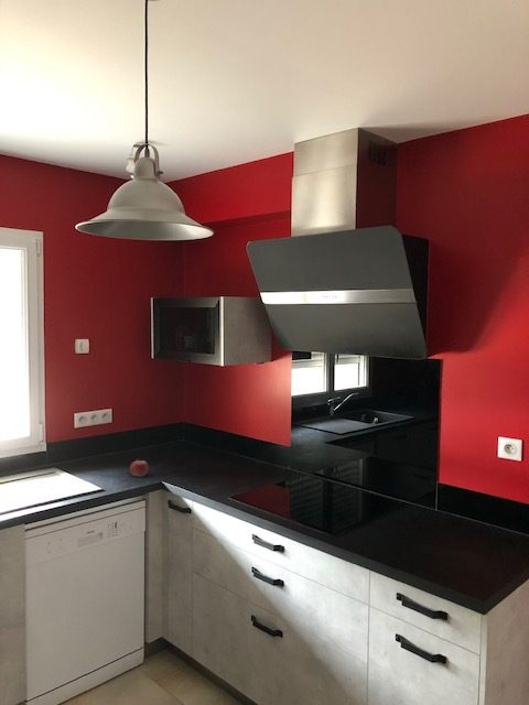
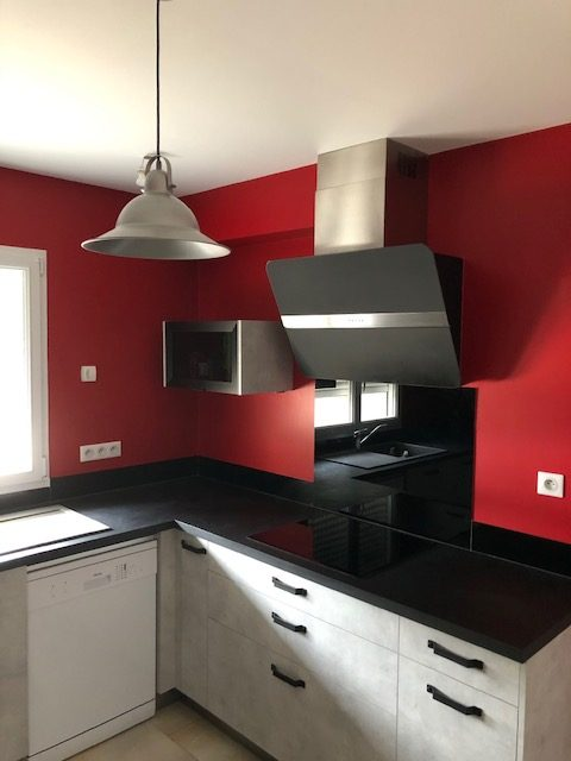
- fruit [129,458,150,478]
